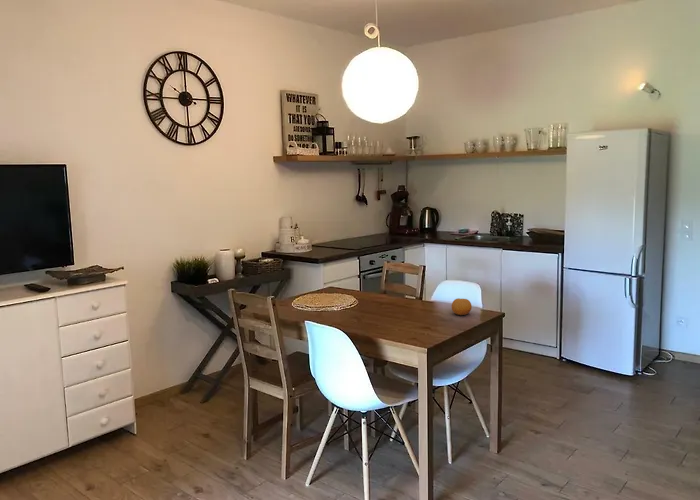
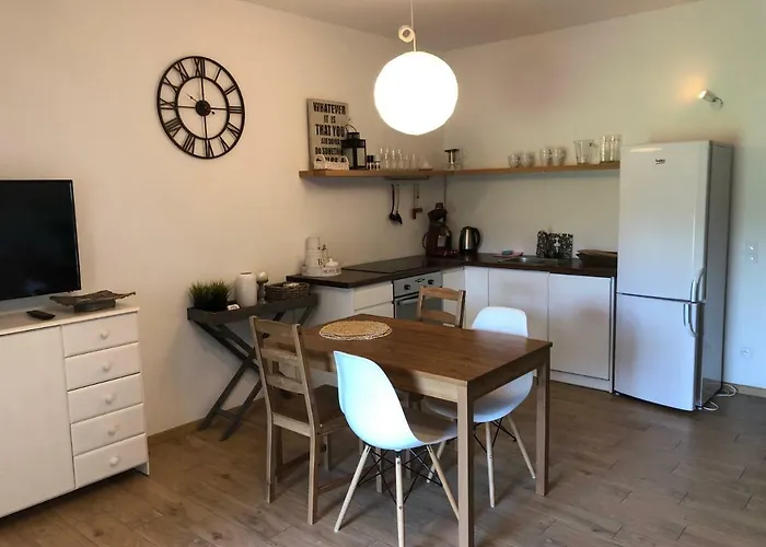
- fruit [451,297,473,316]
